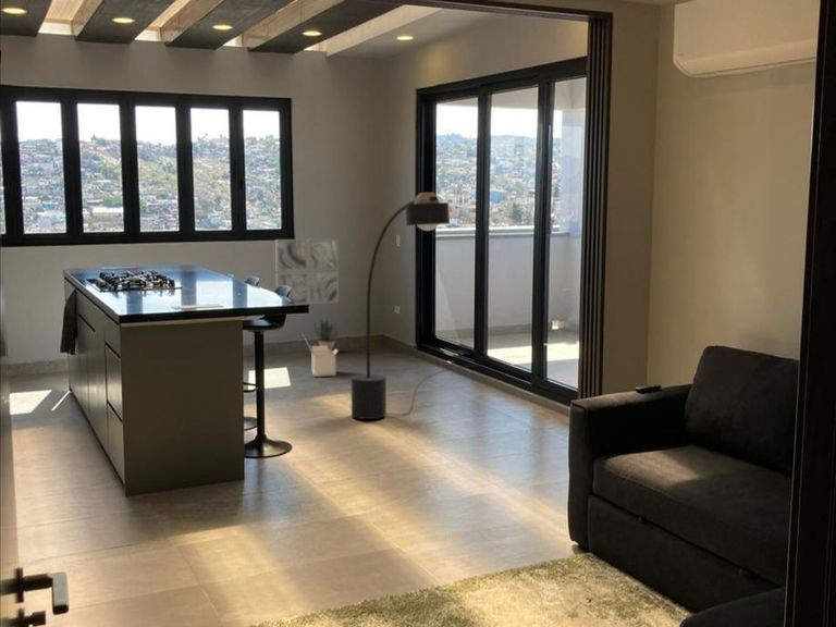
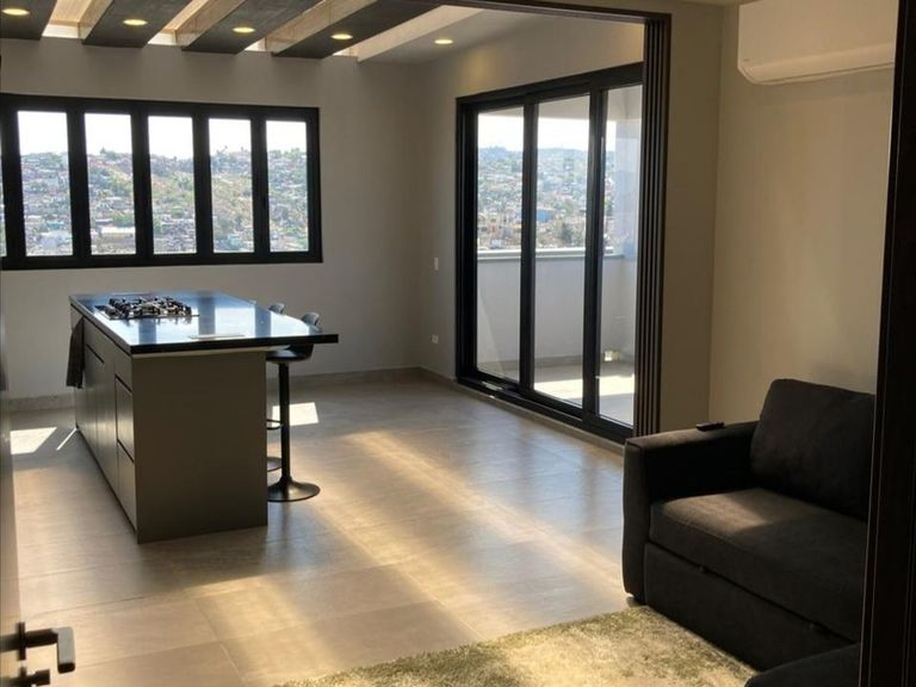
- potted plant [312,317,341,351]
- wall art [274,238,340,305]
- cardboard box [302,332,340,378]
- floor lamp [351,190,484,420]
